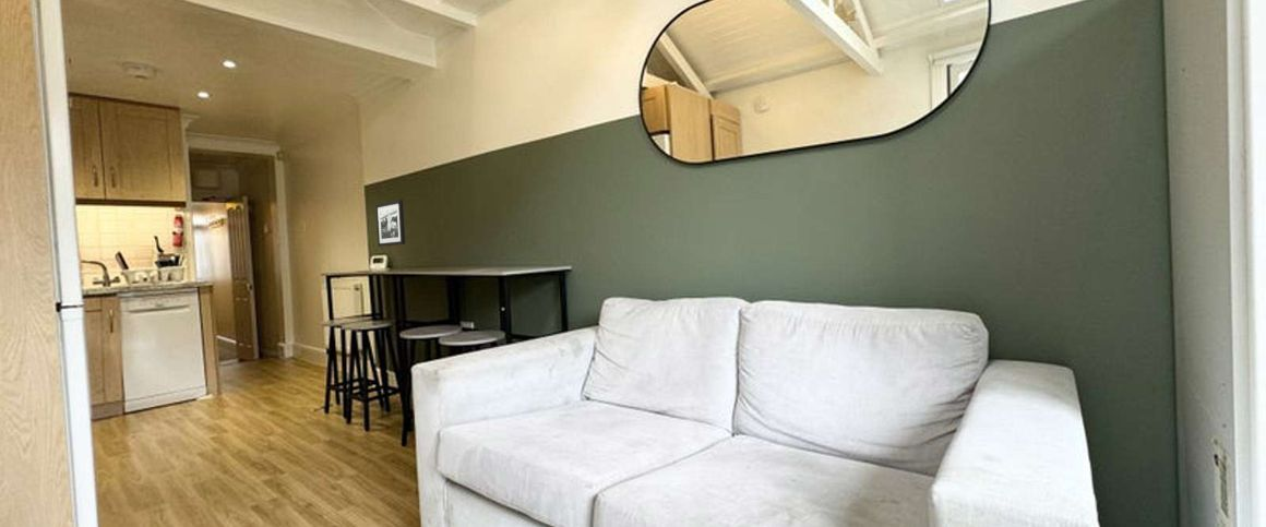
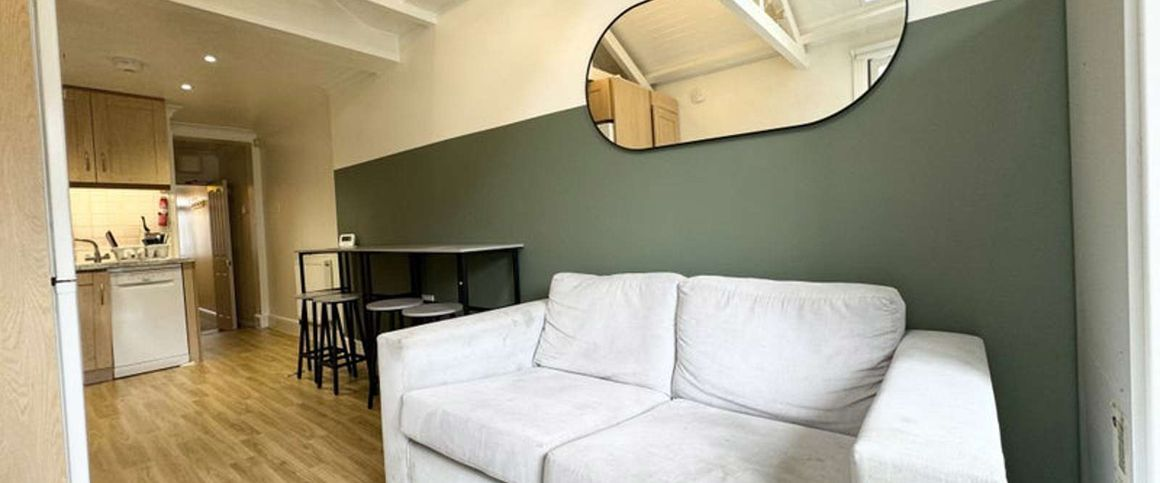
- picture frame [374,199,406,248]
